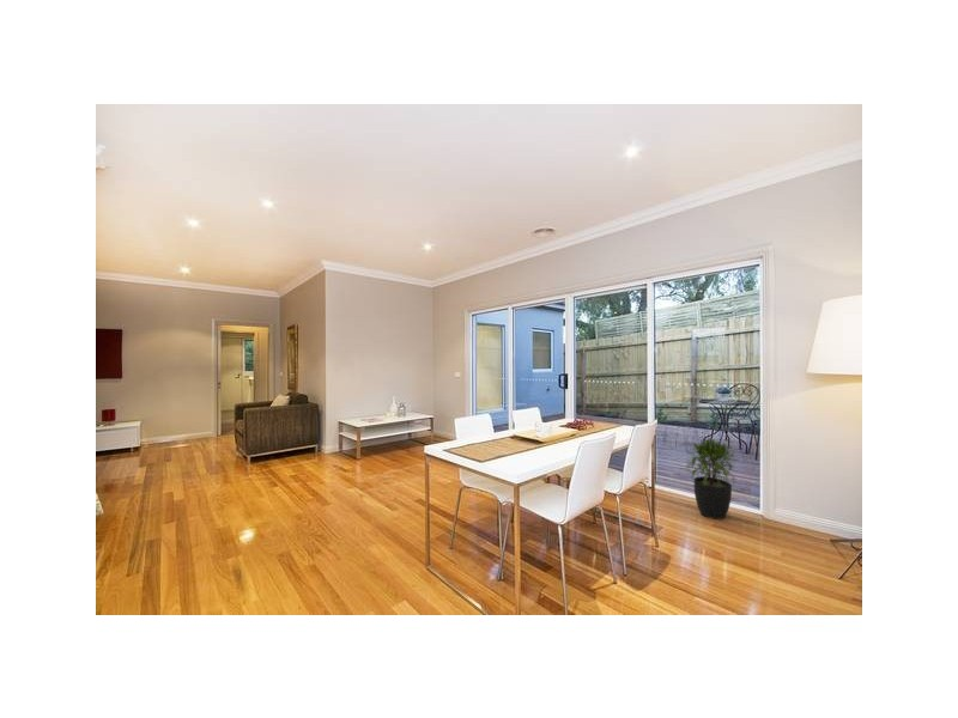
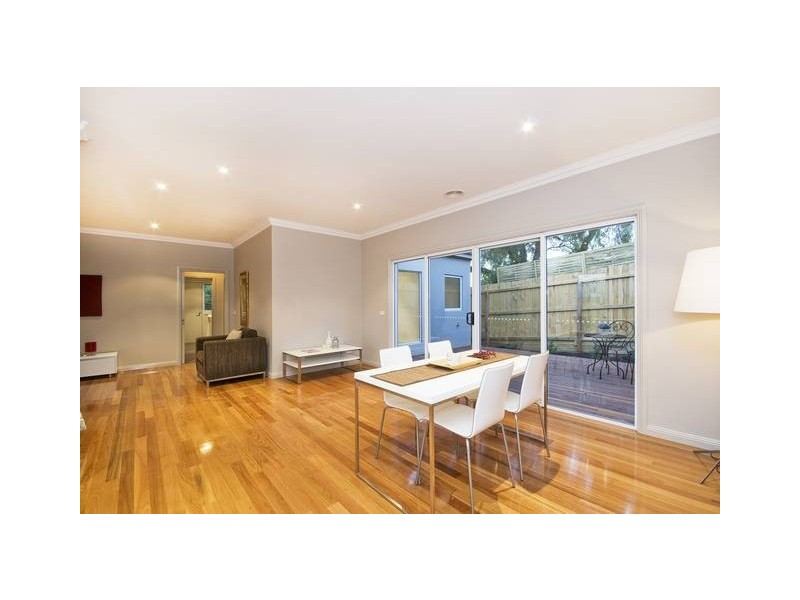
- potted plant [684,437,736,521]
